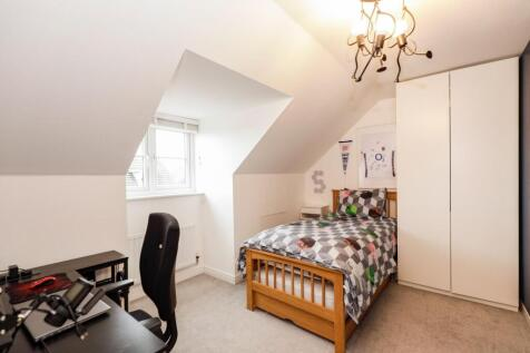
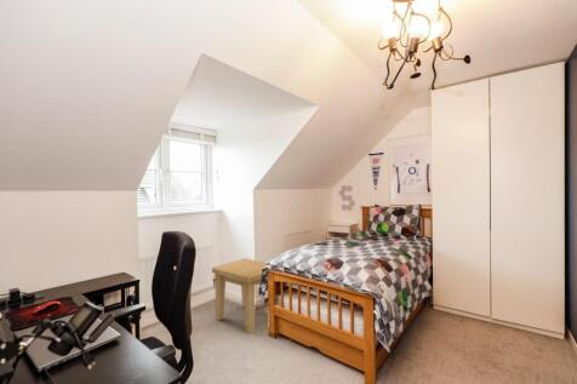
+ side table [211,257,267,334]
